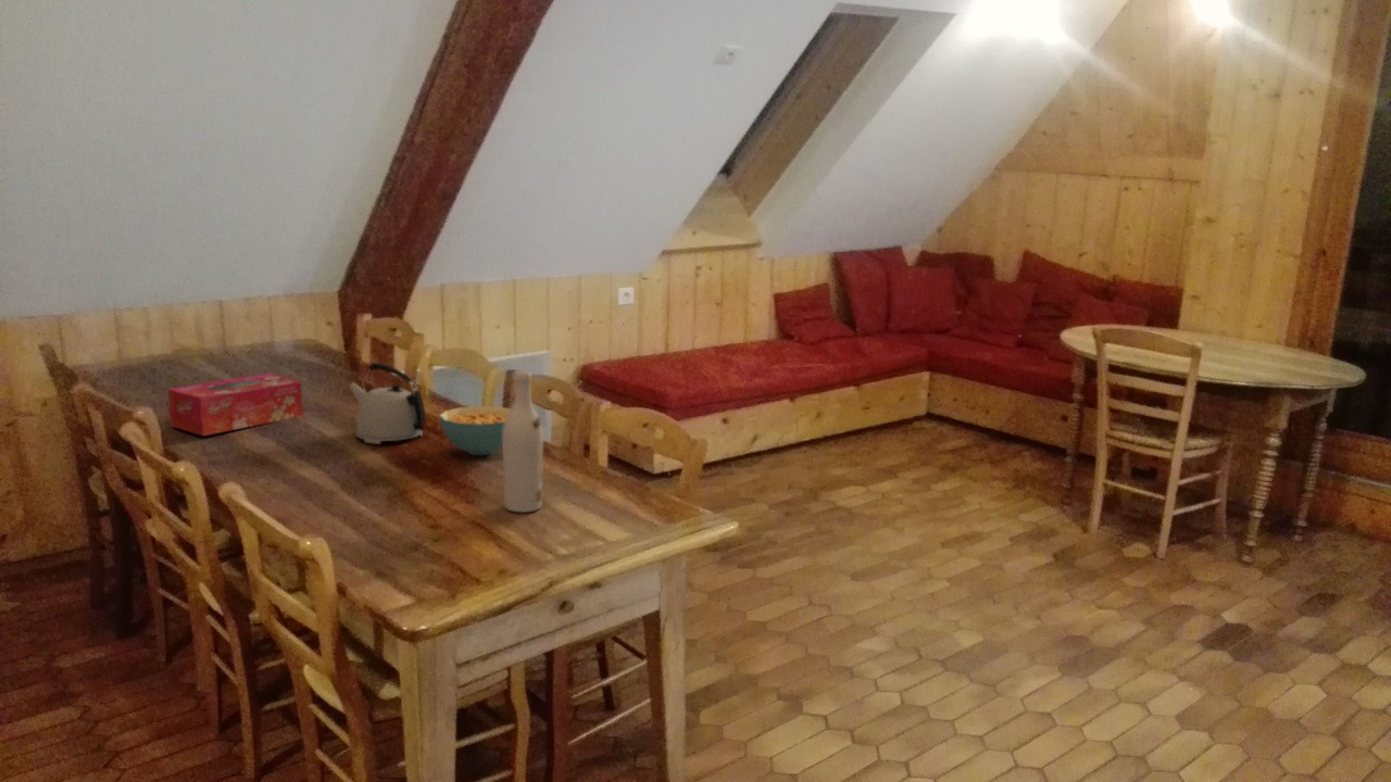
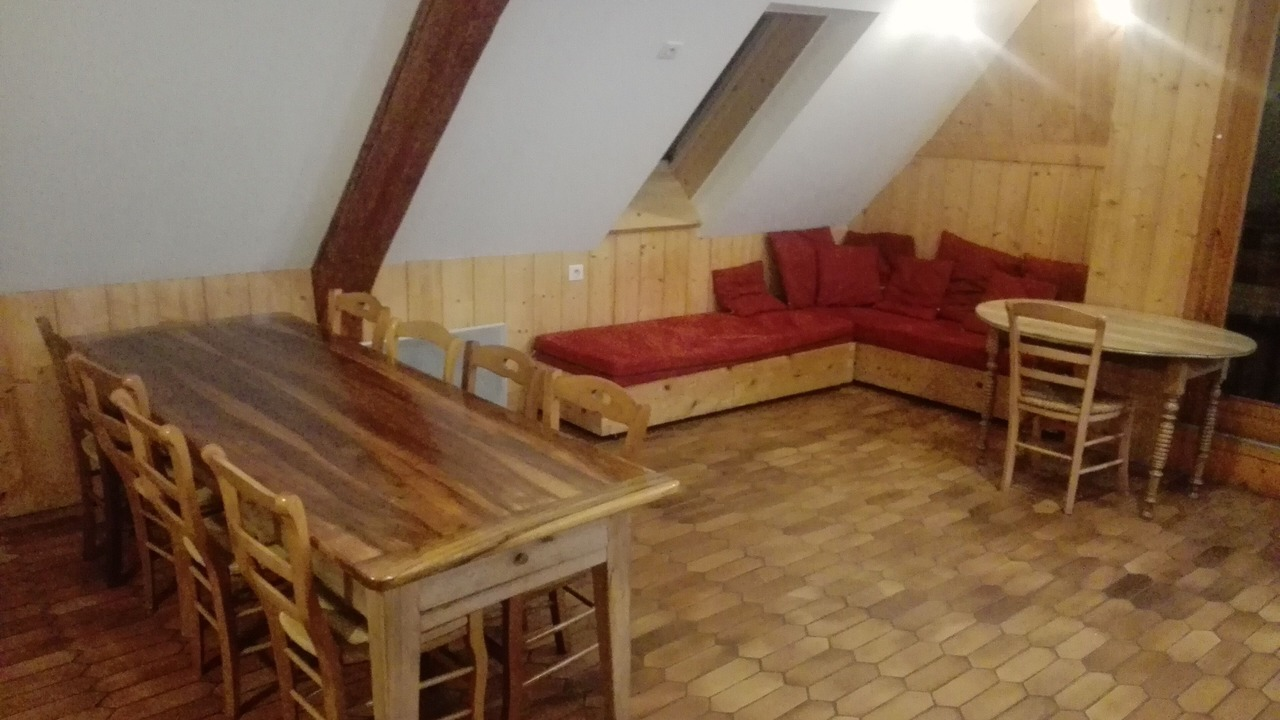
- wine bottle [502,369,544,514]
- cereal bowl [438,405,512,456]
- kettle [347,362,427,445]
- tissue box [166,373,303,437]
